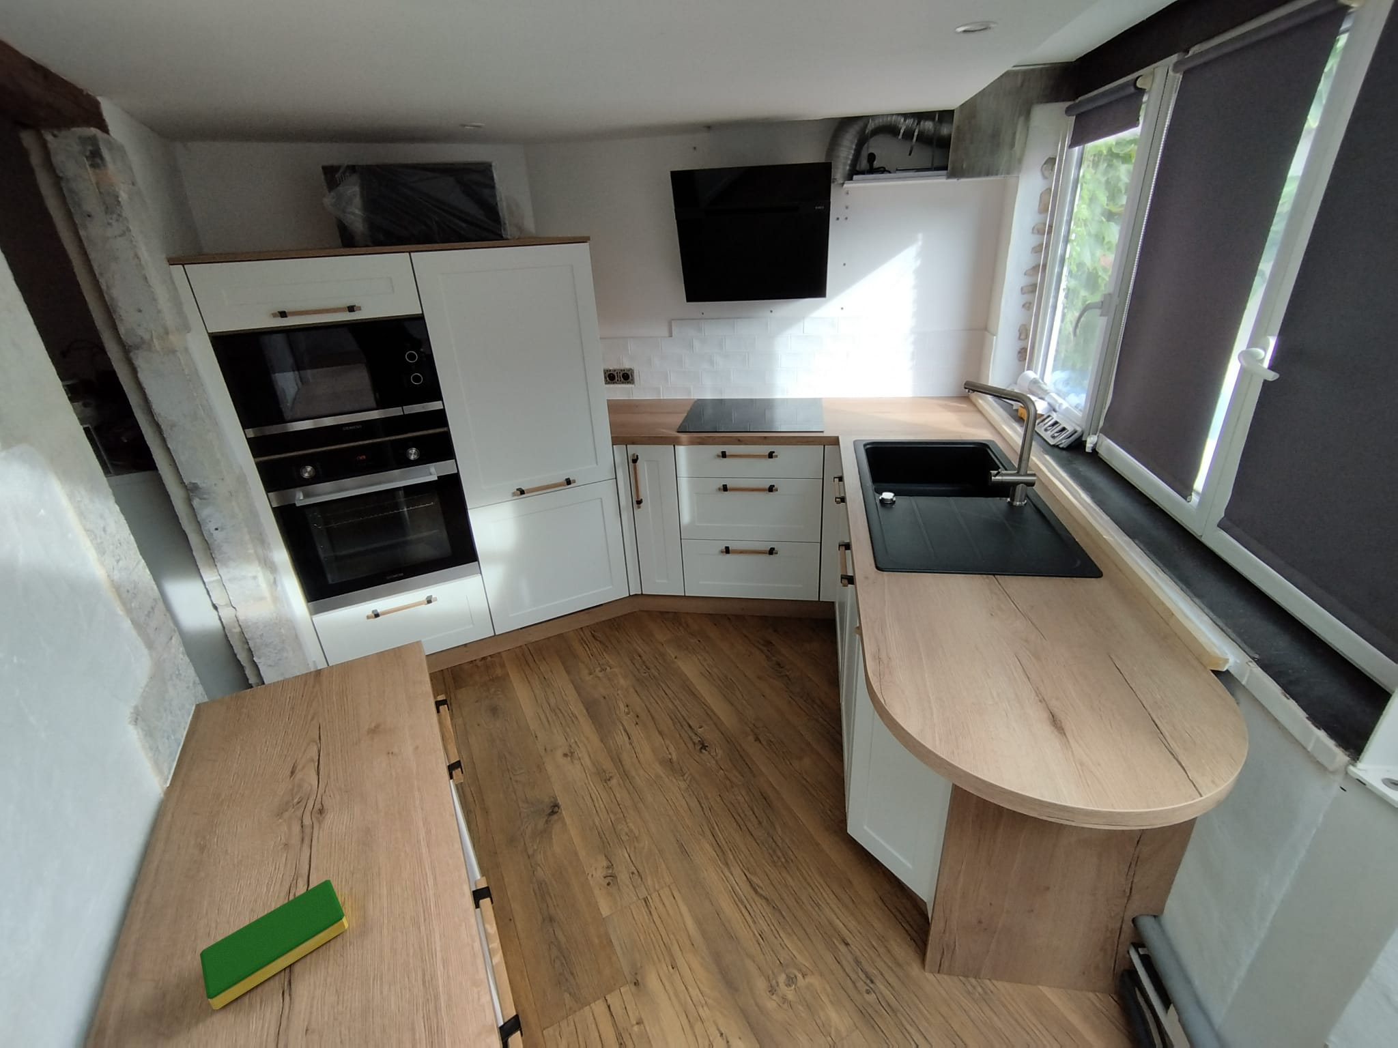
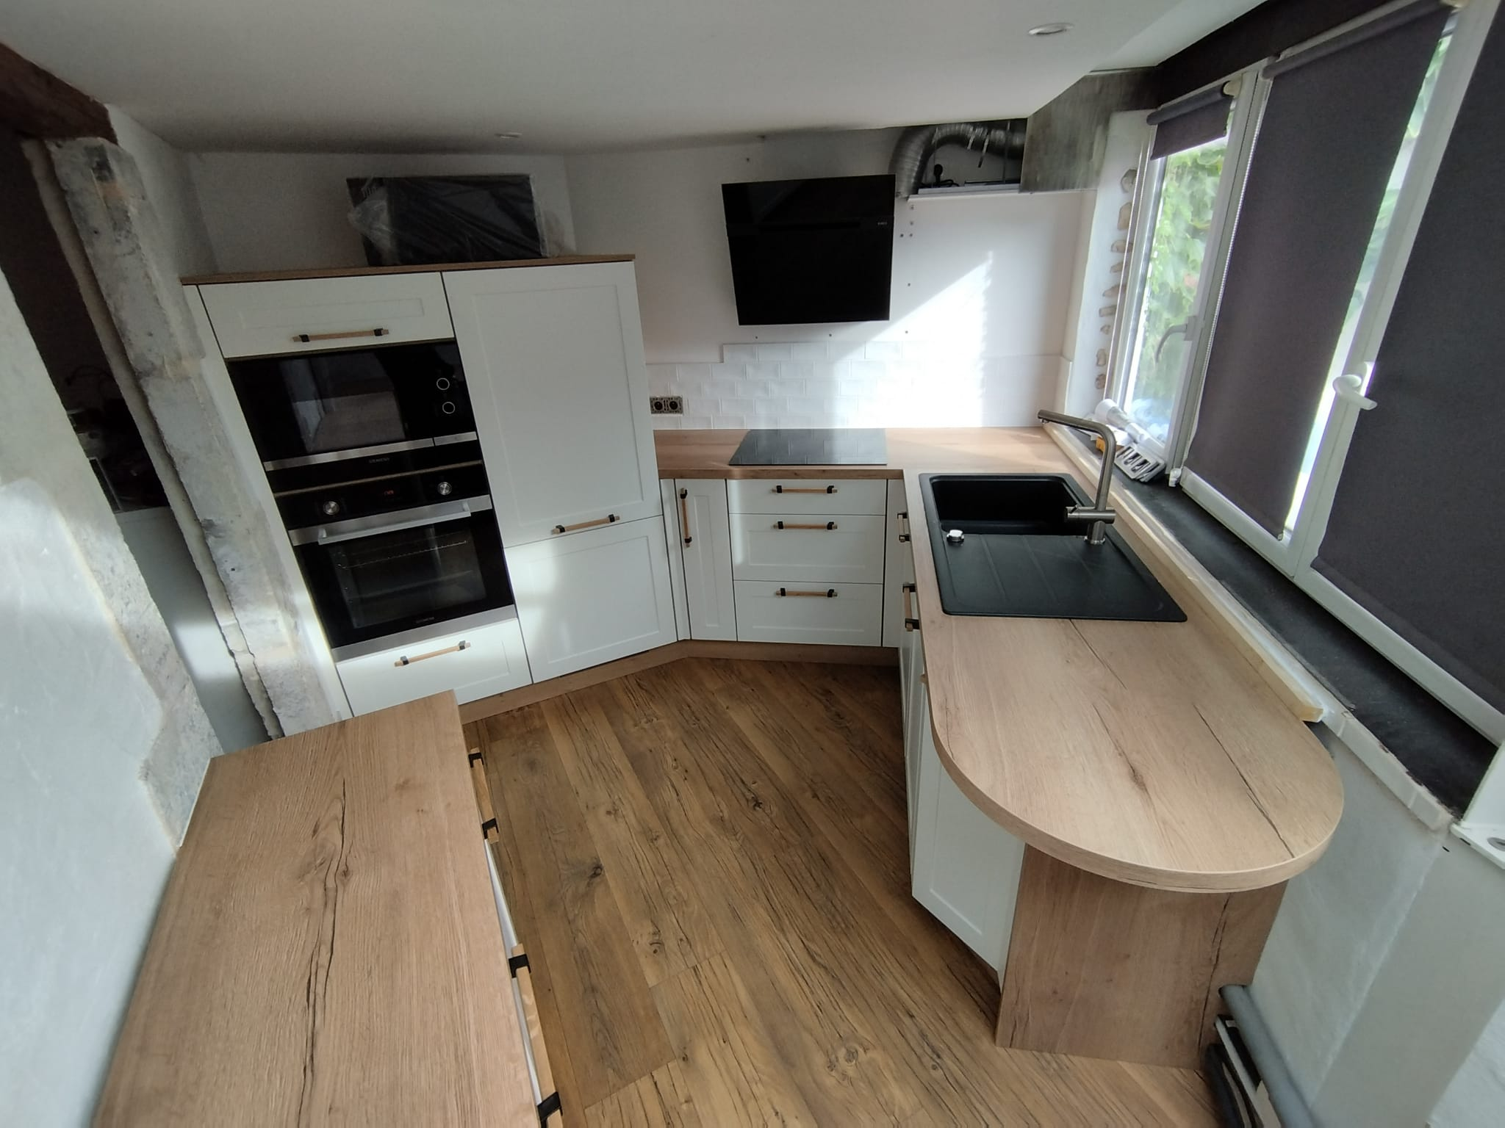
- dish sponge [199,878,349,1009]
